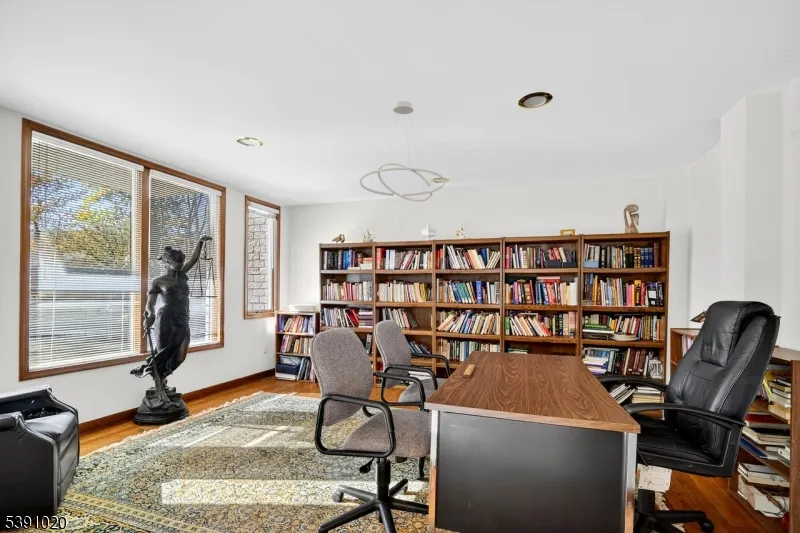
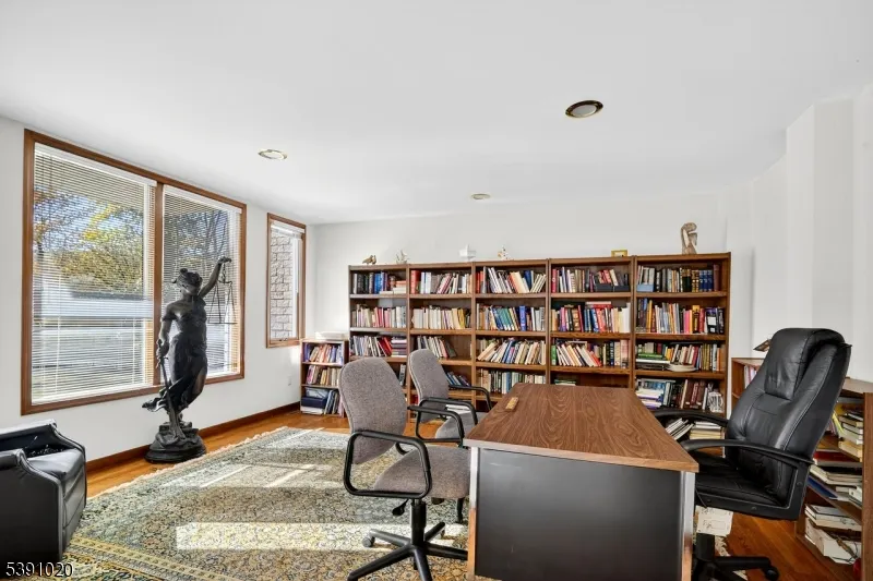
- ceiling light fixture [359,100,446,202]
